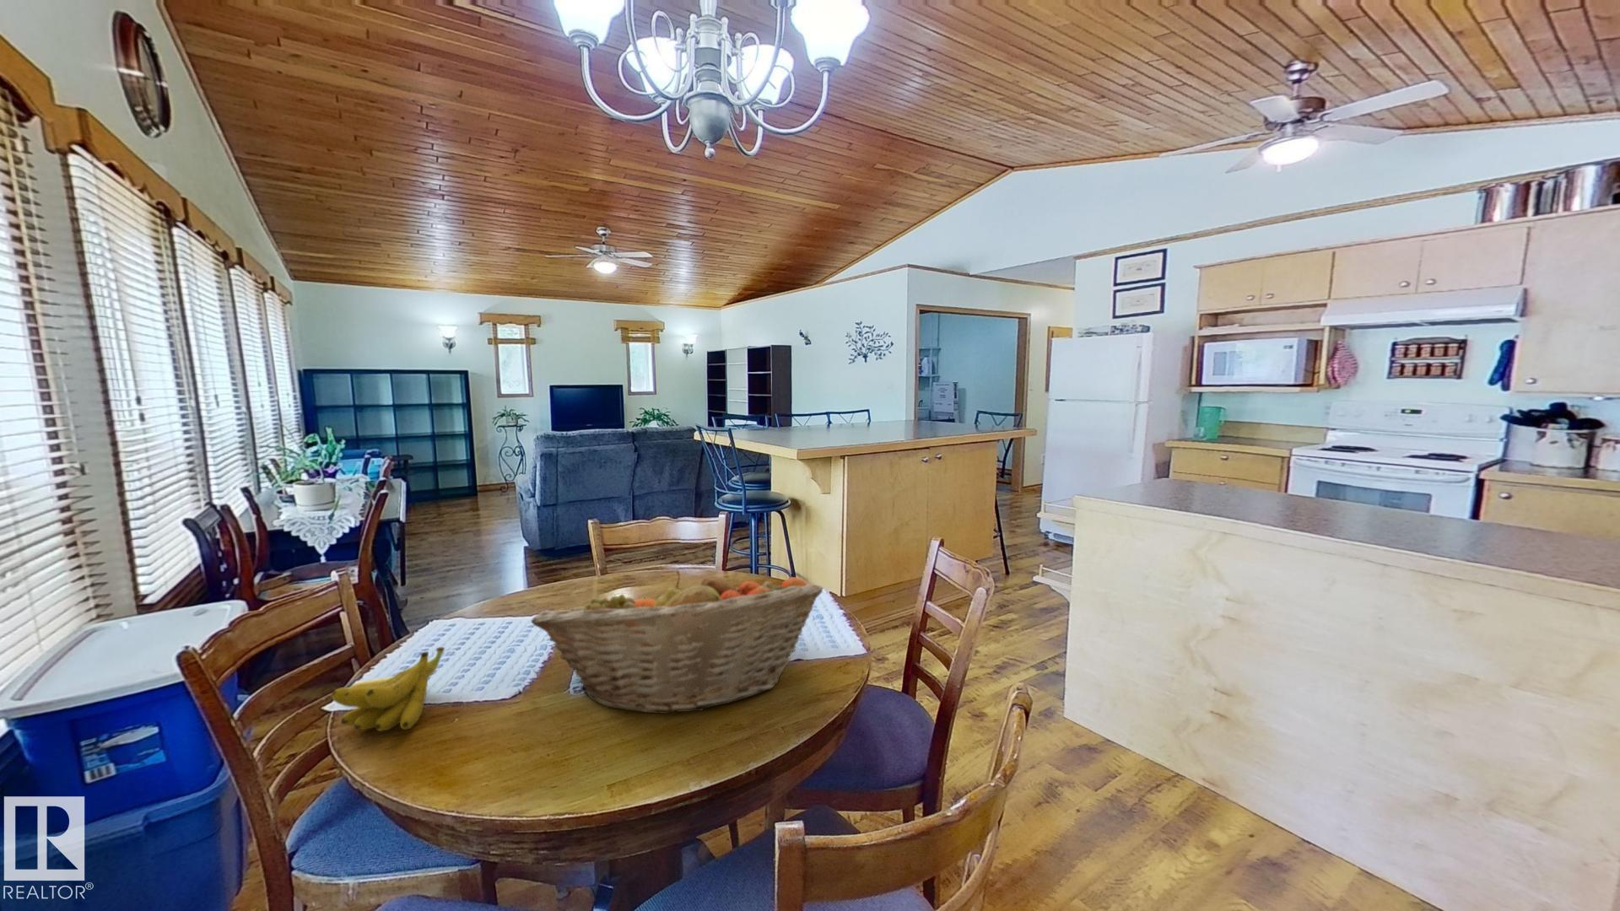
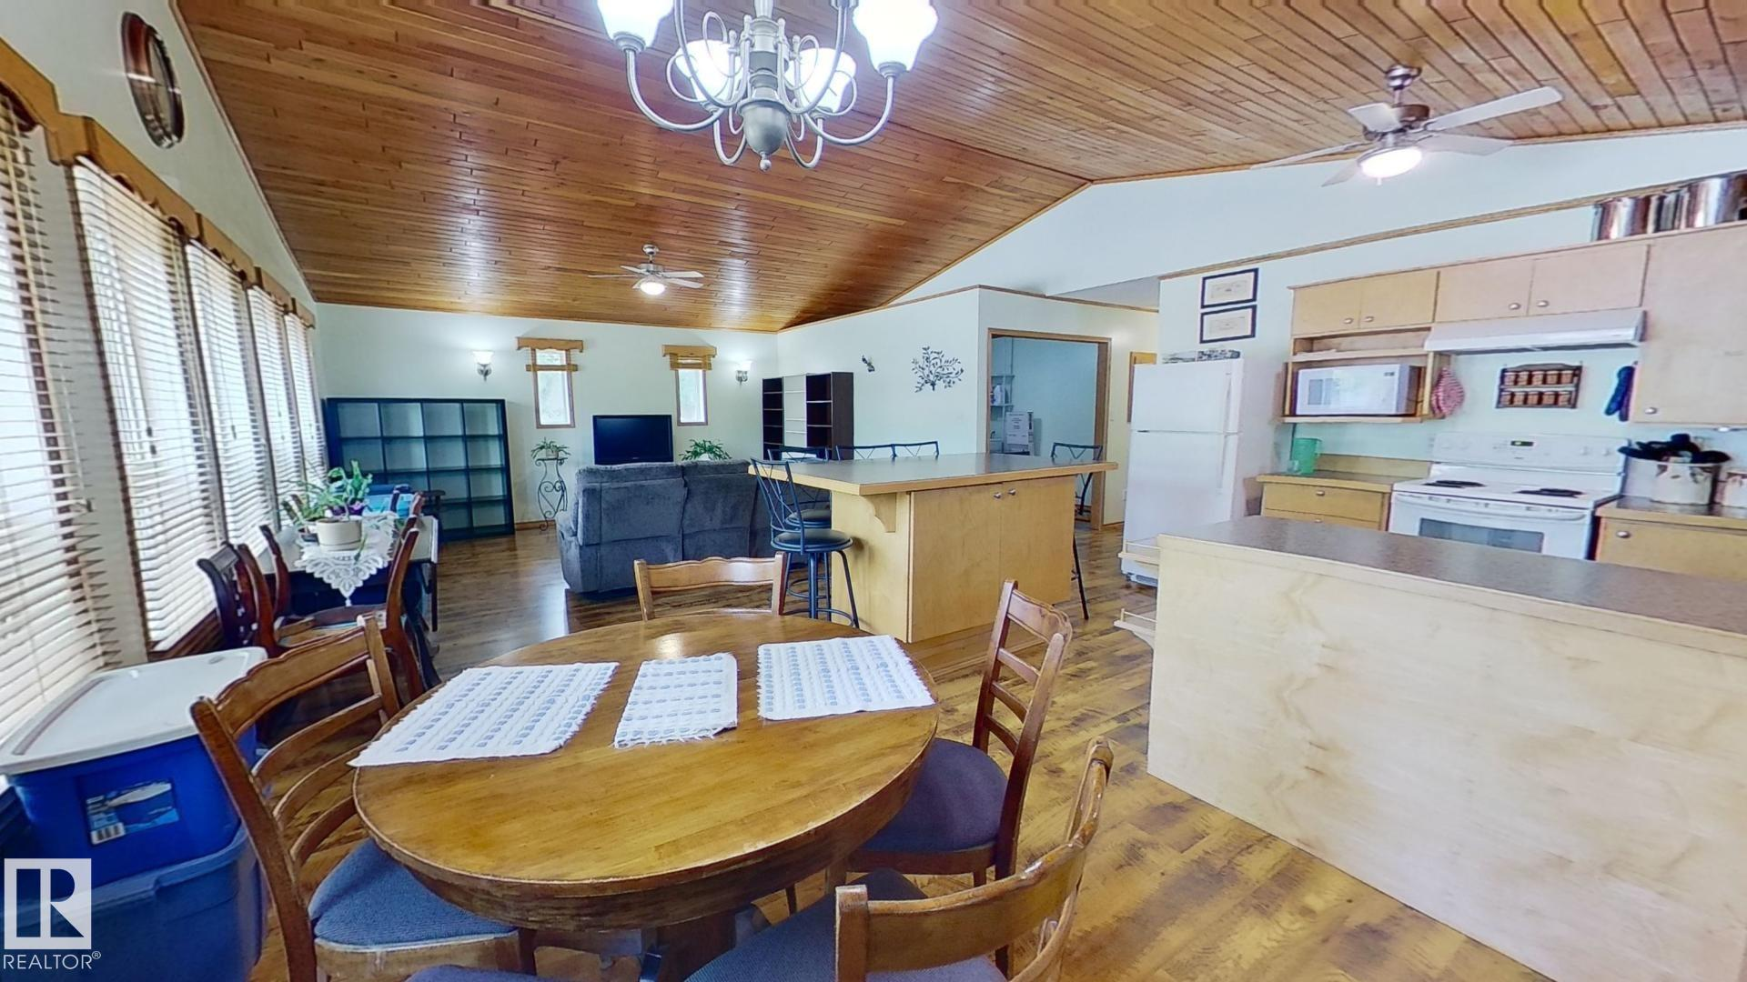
- fruit basket [530,571,823,714]
- banana [330,646,445,732]
